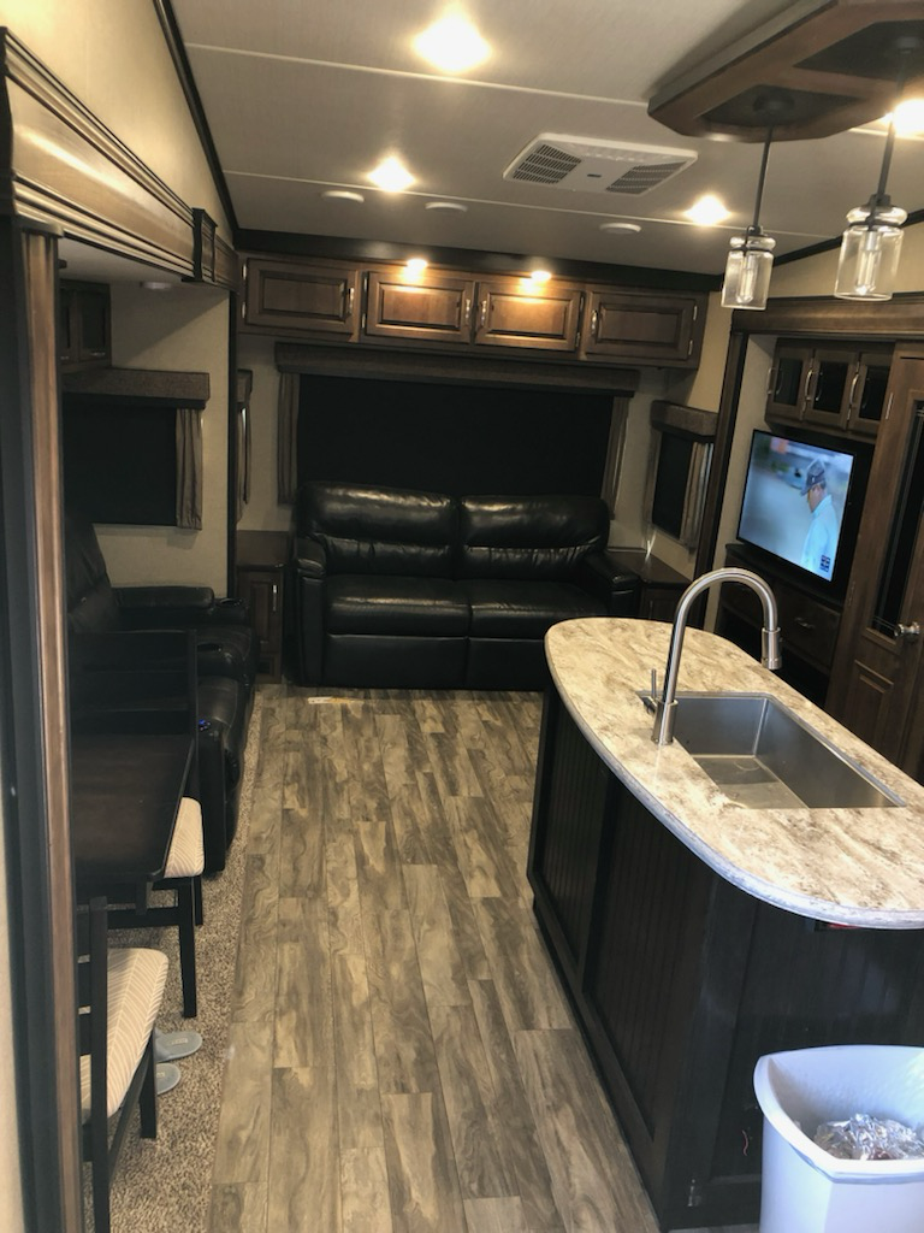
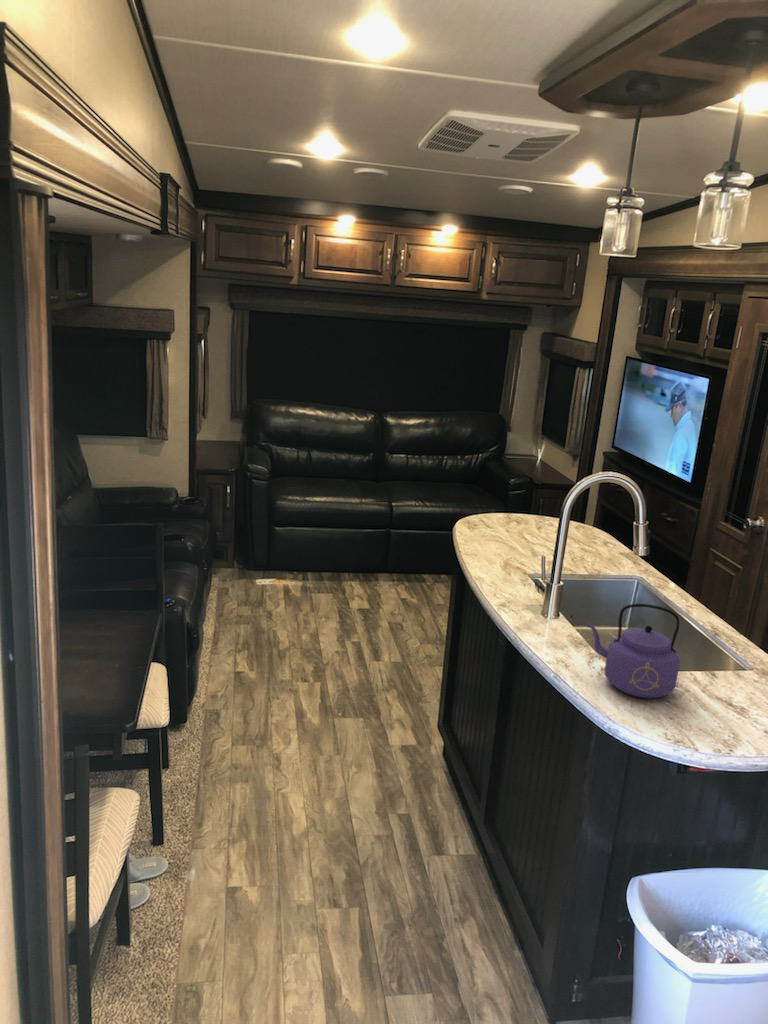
+ kettle [585,603,681,700]
